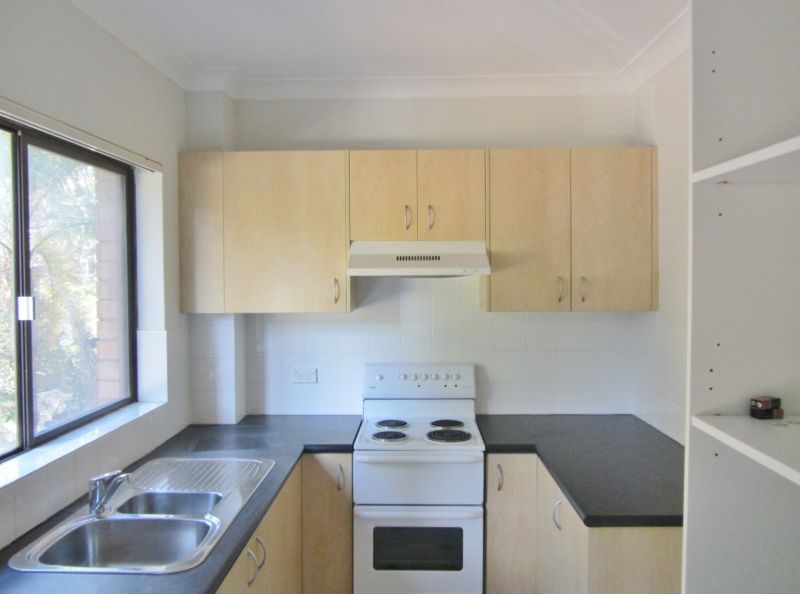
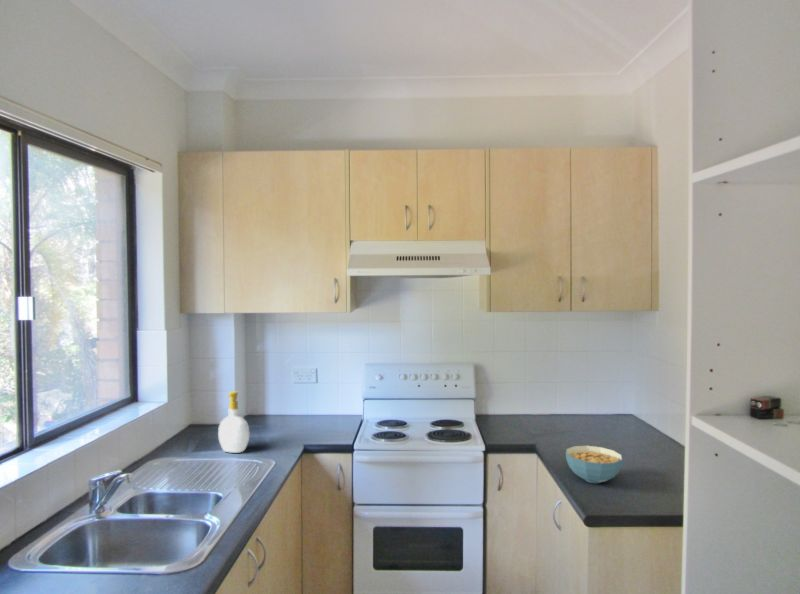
+ soap bottle [217,390,251,454]
+ cereal bowl [565,445,624,484]
